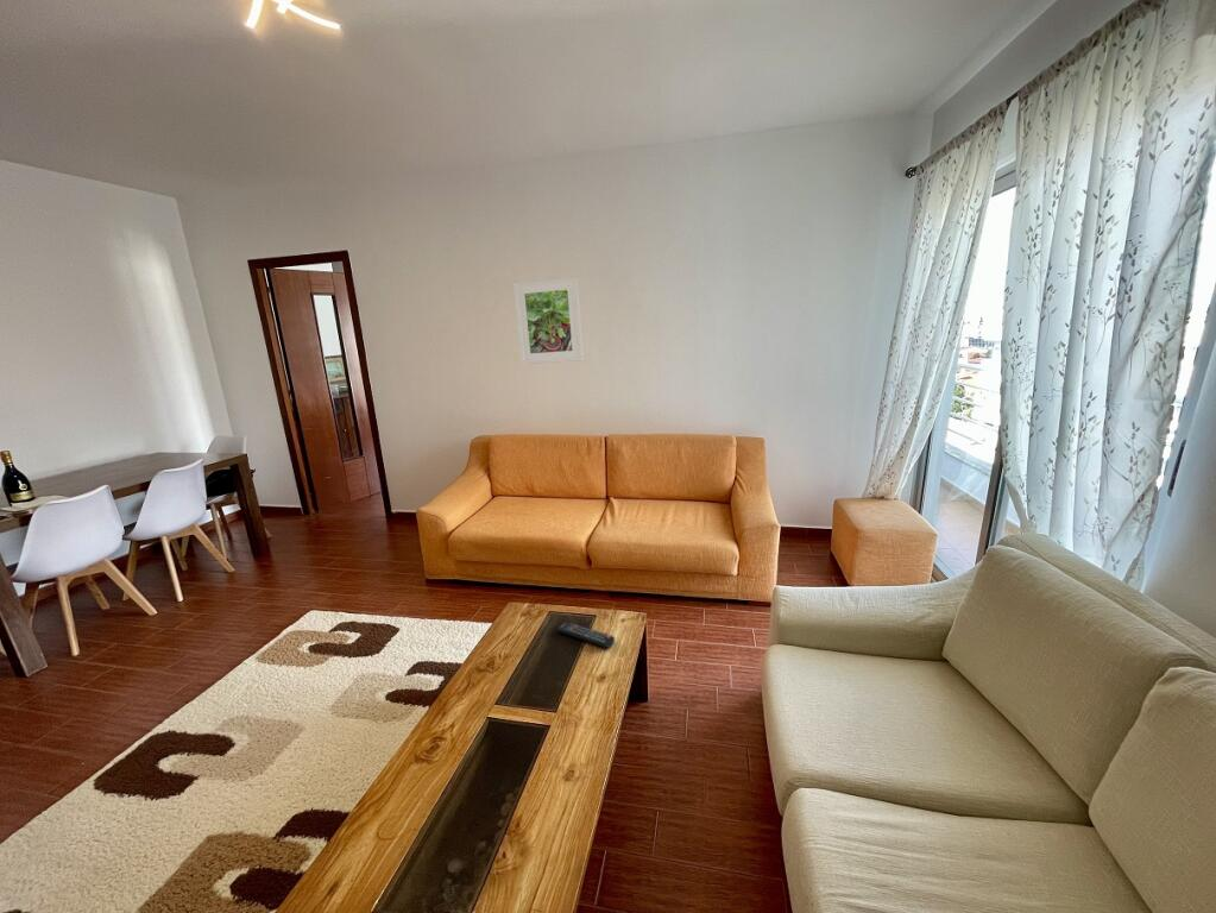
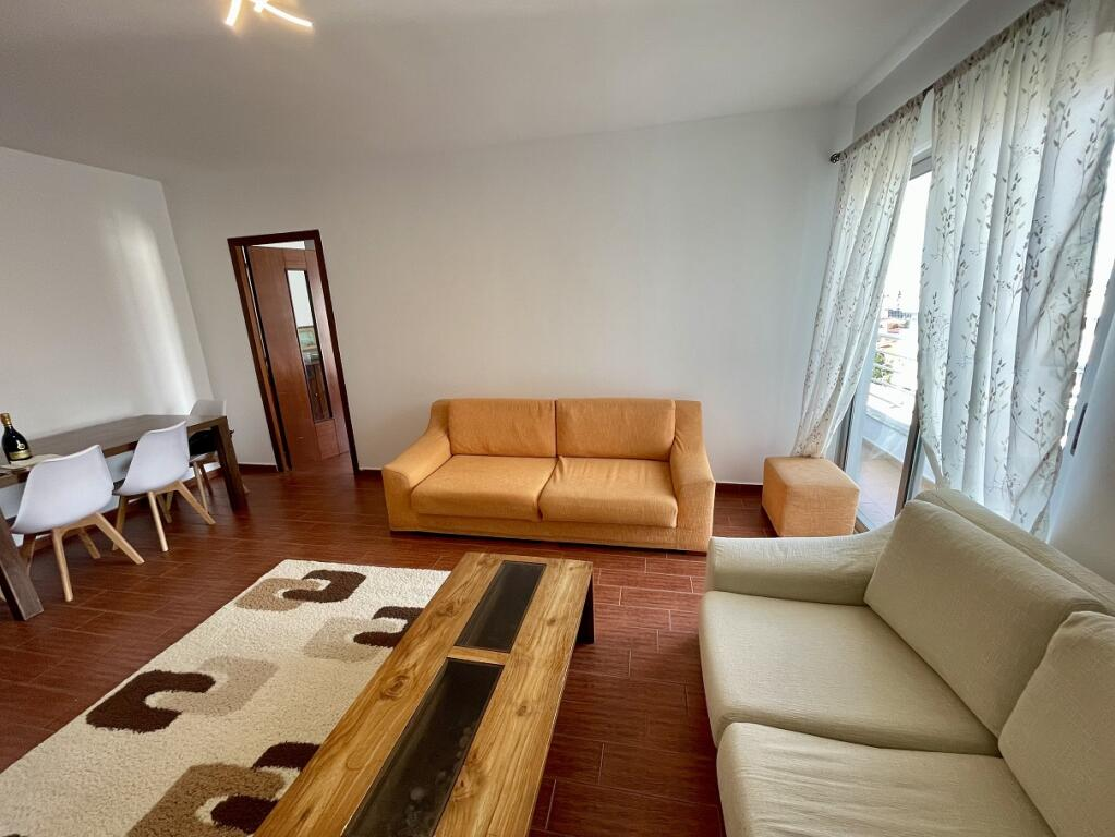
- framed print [512,276,585,366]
- remote control [556,621,616,649]
